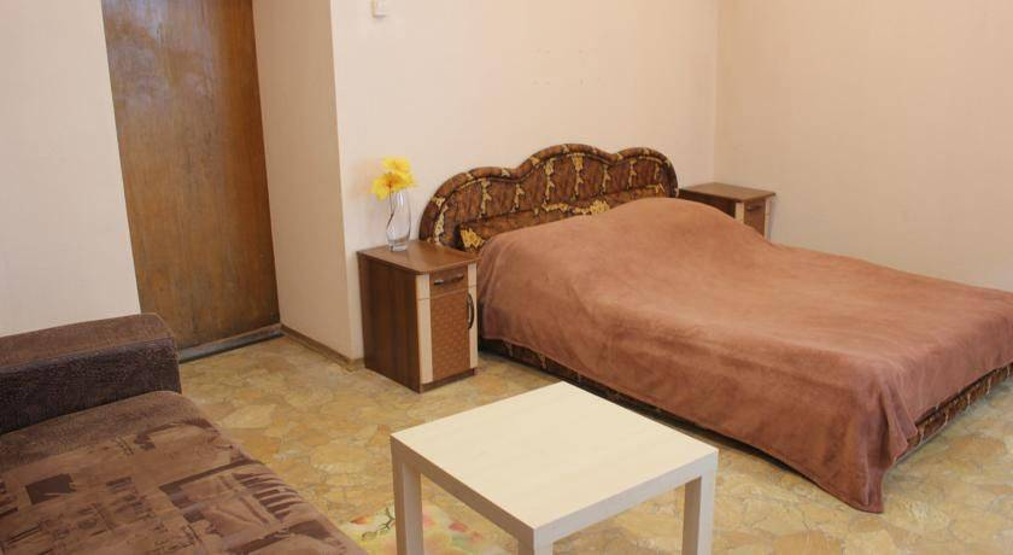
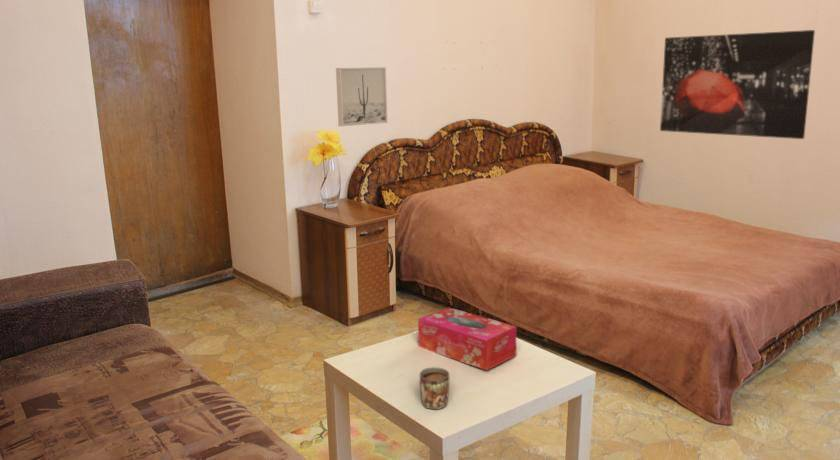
+ wall art [335,66,389,127]
+ wall art [659,29,816,140]
+ tissue box [417,306,518,371]
+ mug [419,367,450,410]
